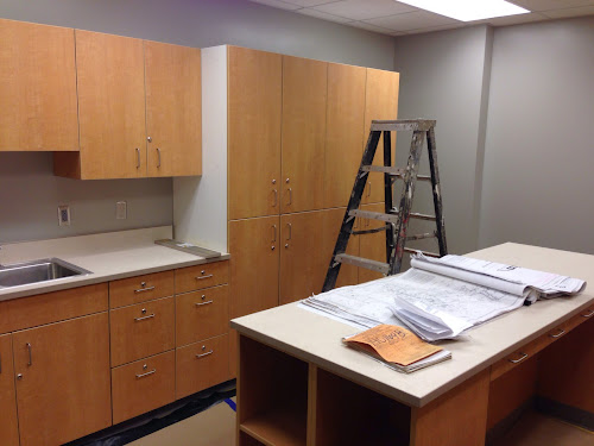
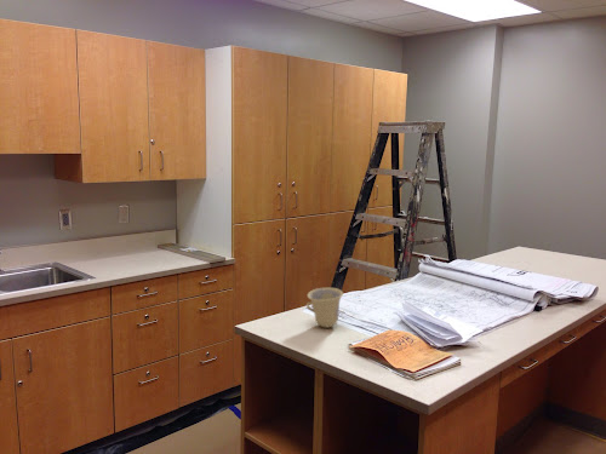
+ cup [305,287,344,329]
